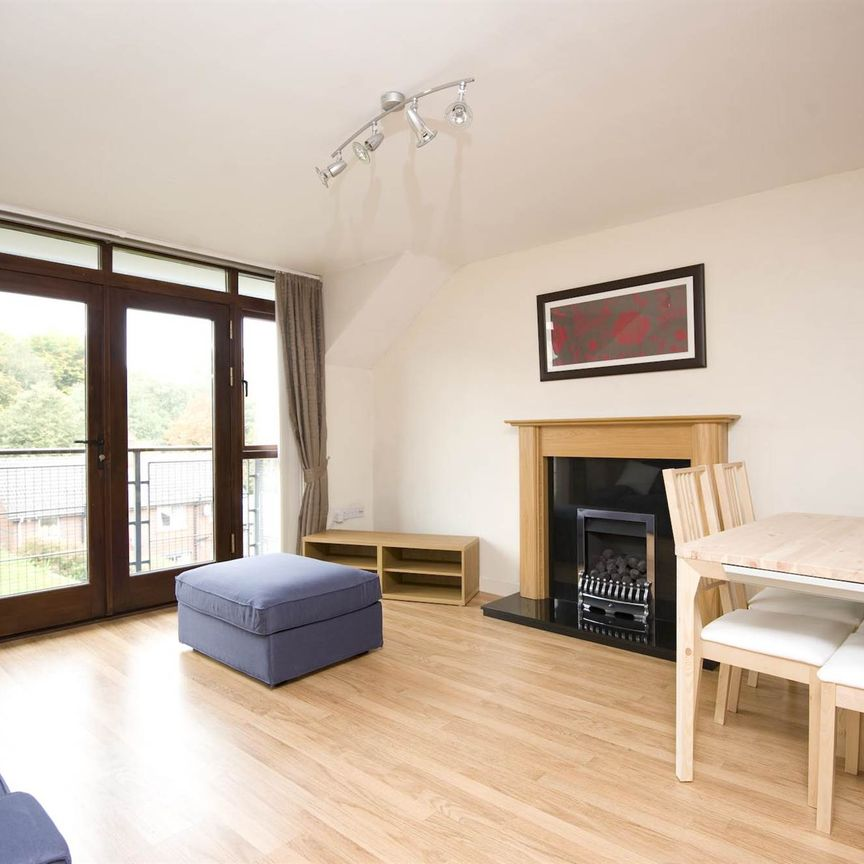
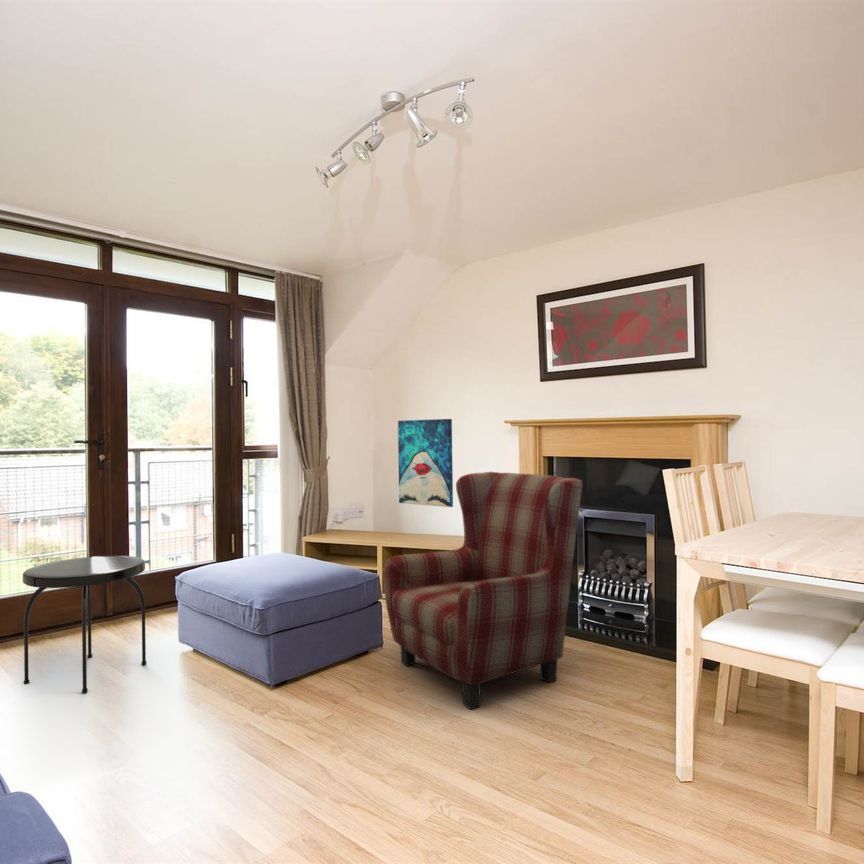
+ side table [22,555,148,694]
+ wall art [397,418,454,508]
+ armchair [383,471,583,710]
